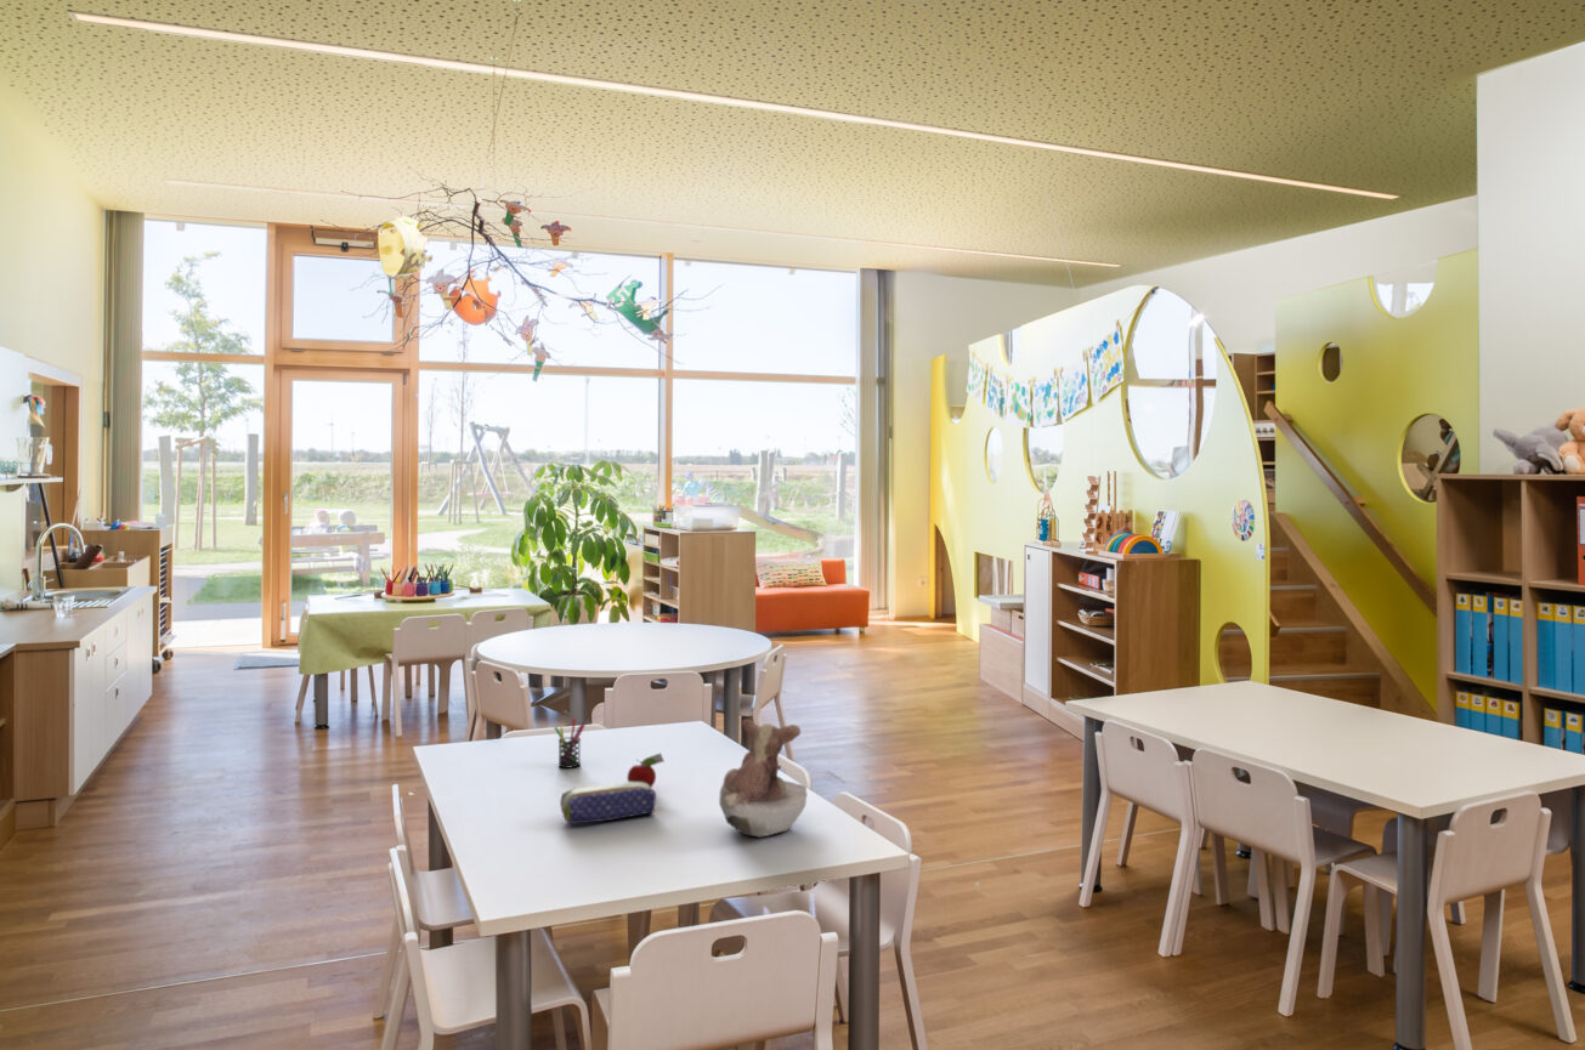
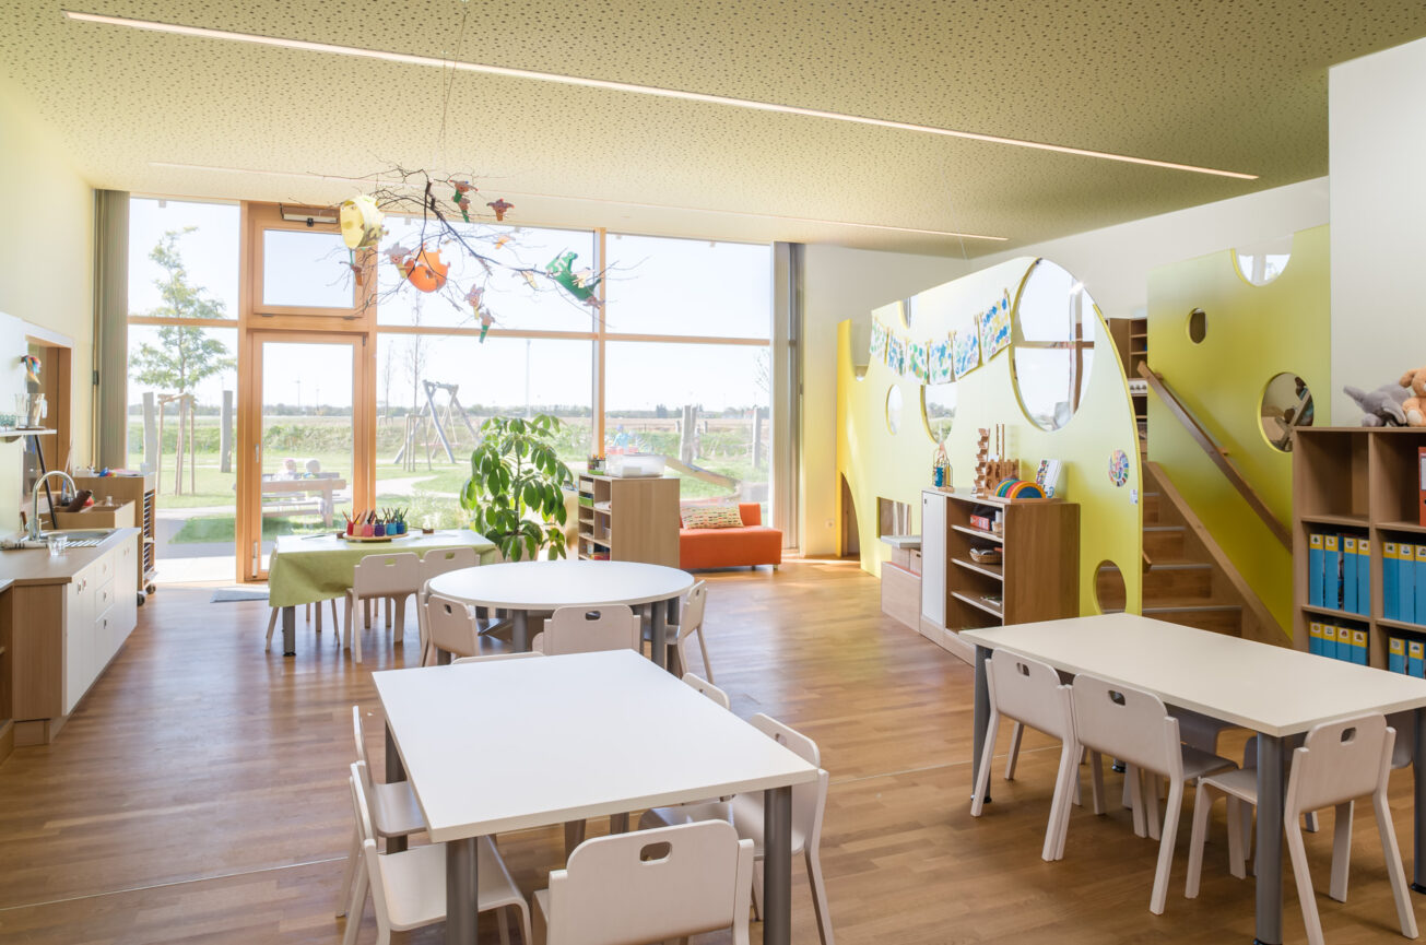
- pencil case [559,781,657,825]
- pen holder [553,717,587,770]
- stuffed animal [718,719,809,839]
- fruit [625,753,666,789]
